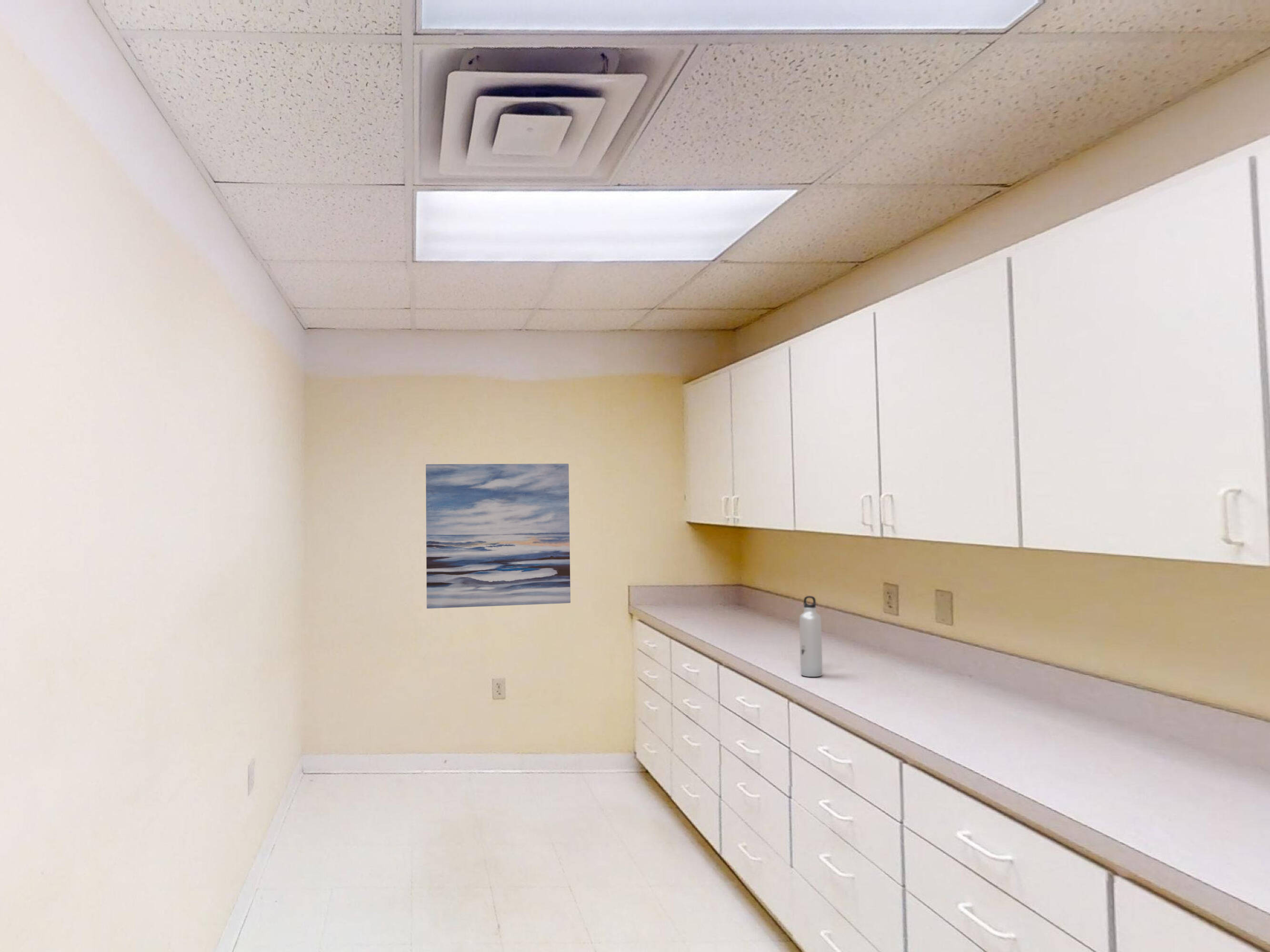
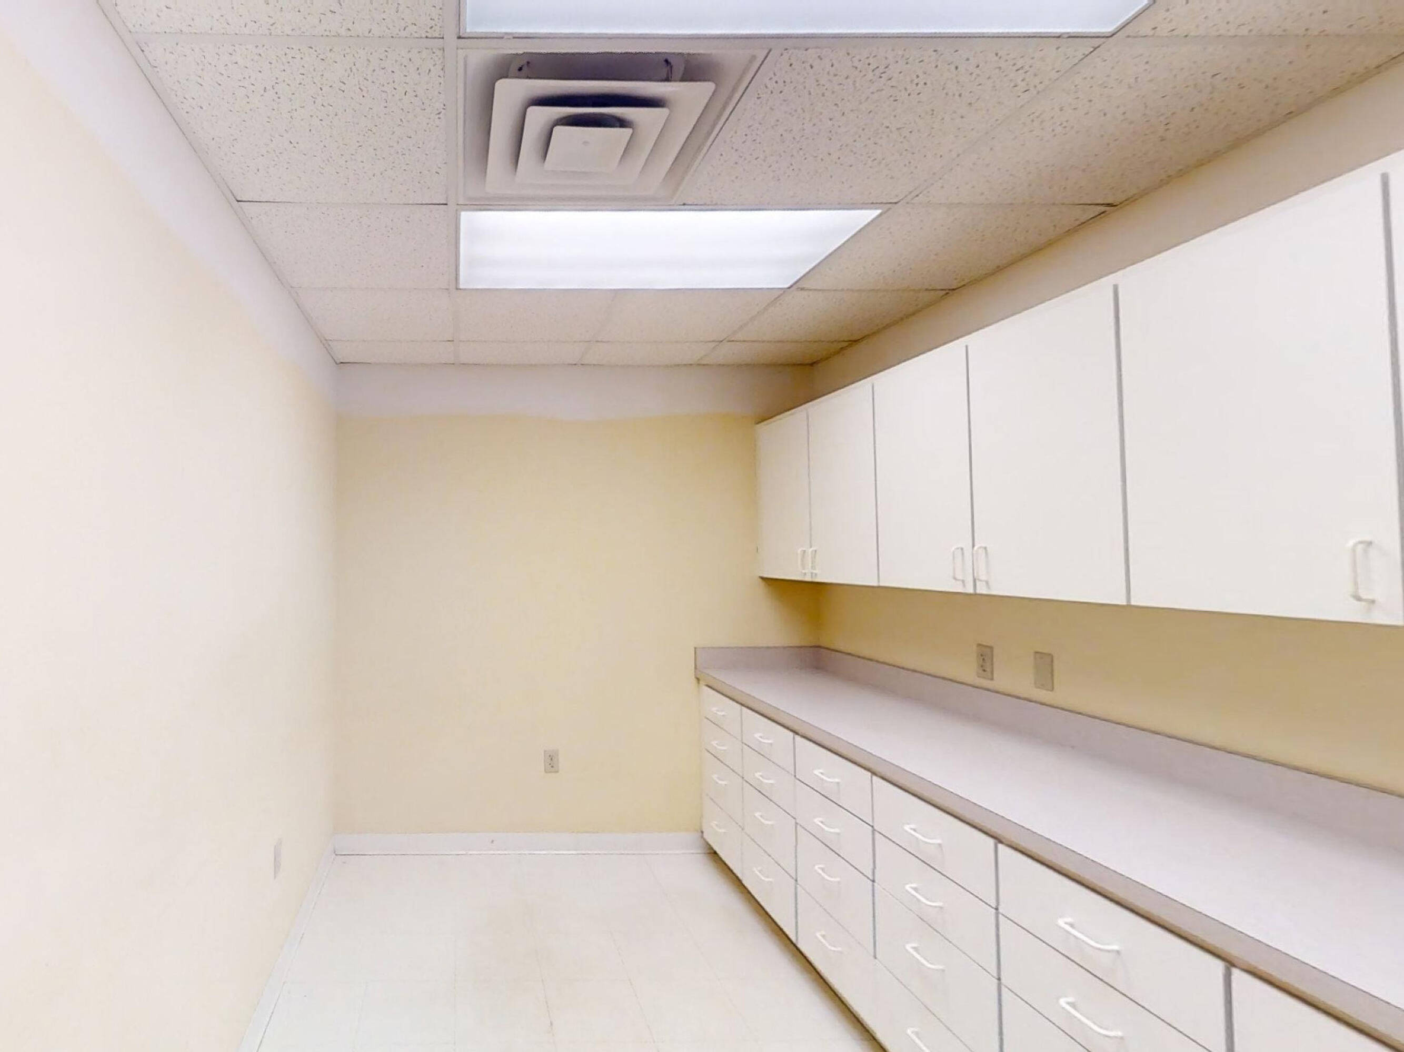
- water bottle [799,595,823,677]
- wall art [425,463,571,609]
